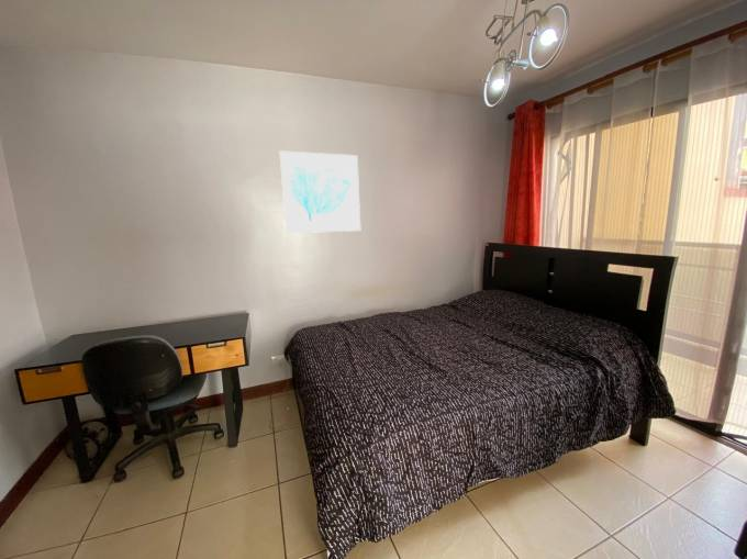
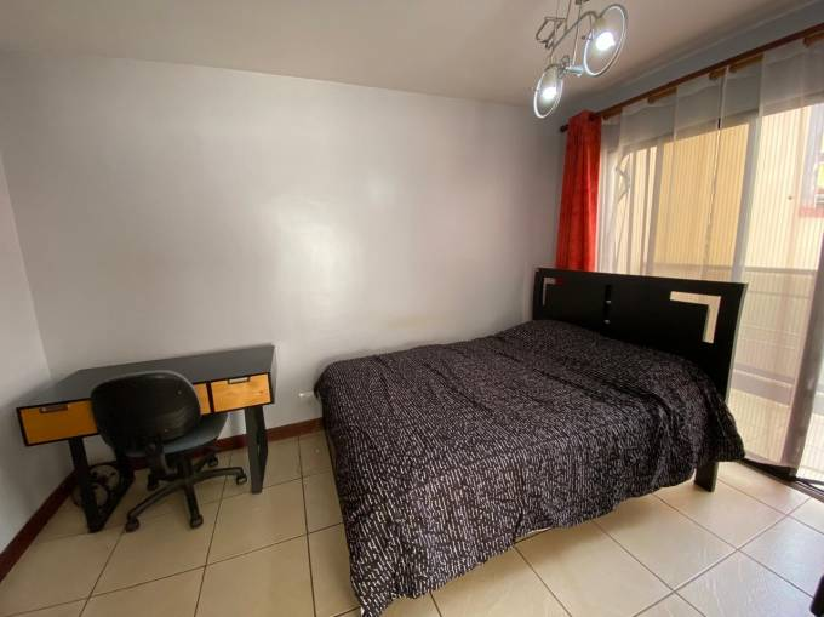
- wall art [279,149,361,234]
